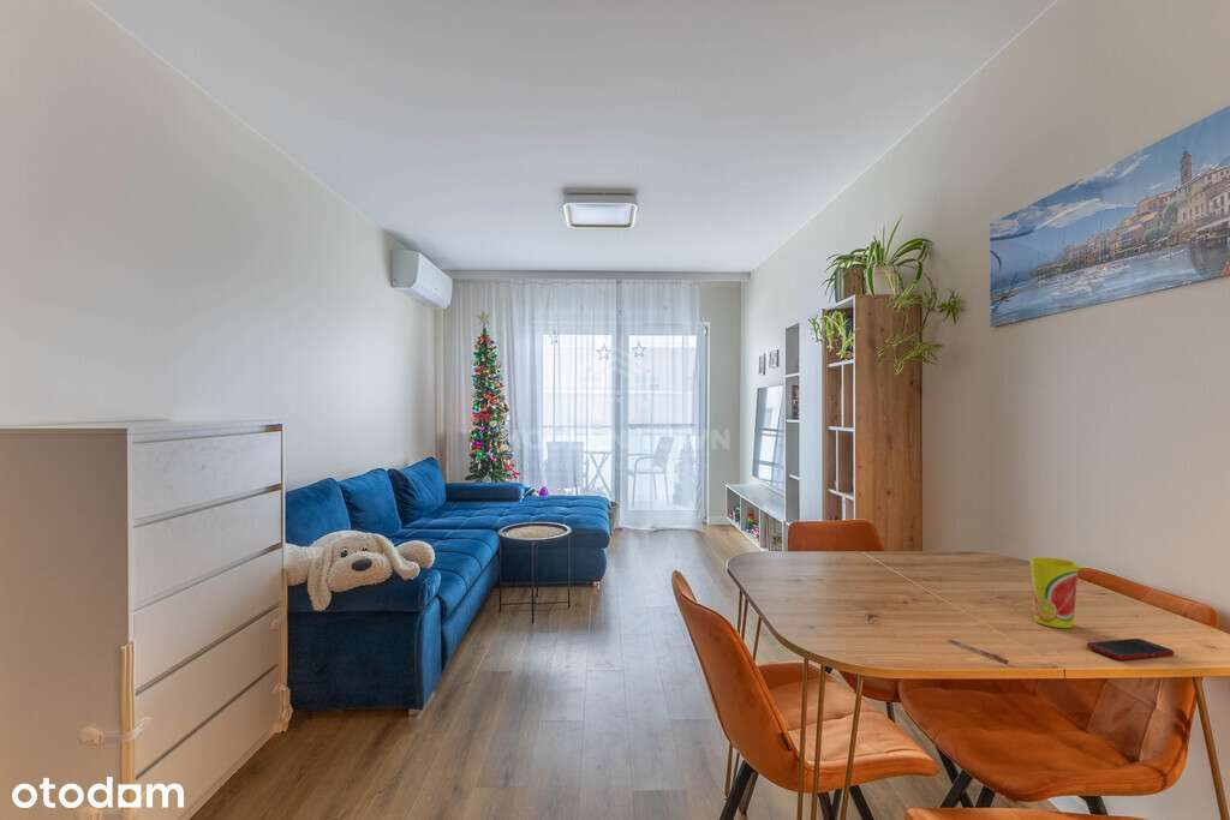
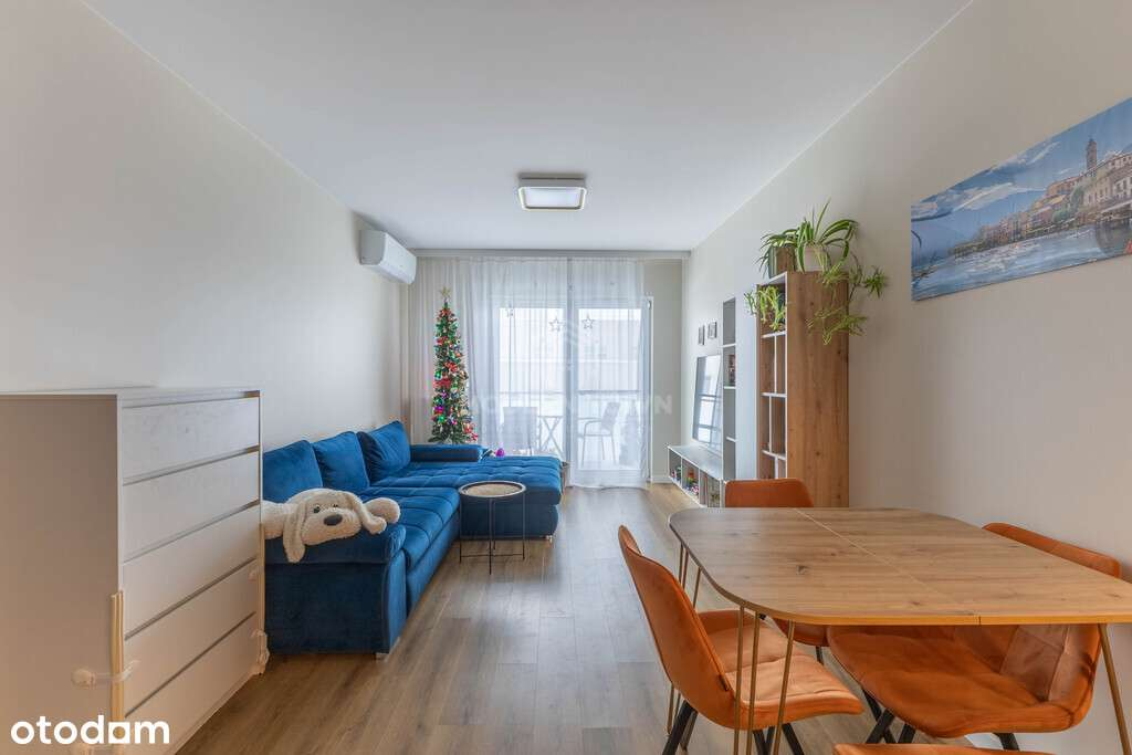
- cup [1029,556,1080,629]
- cell phone [1086,638,1175,660]
- pen [948,638,1010,664]
